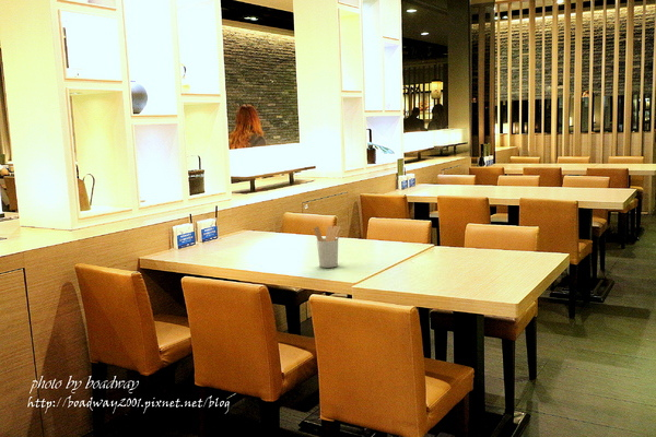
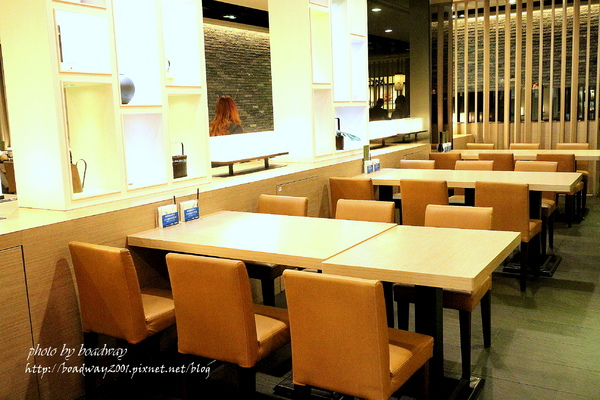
- utensil holder [313,225,343,269]
